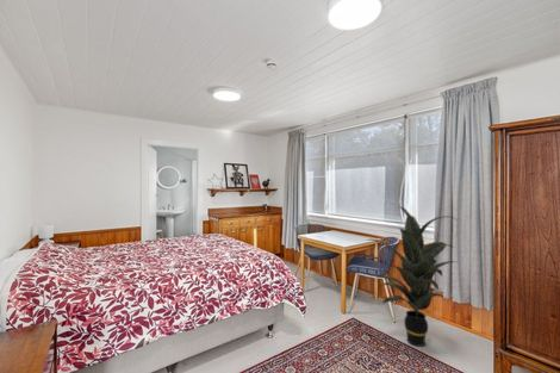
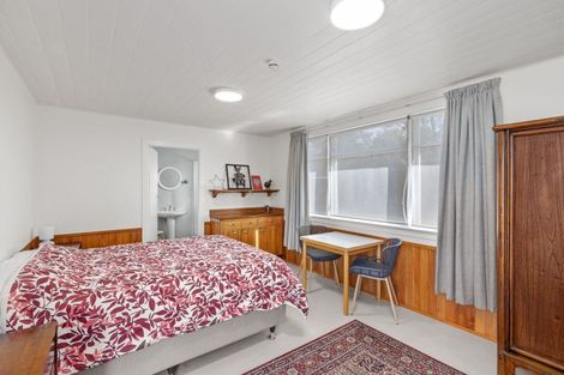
- indoor plant [363,205,458,348]
